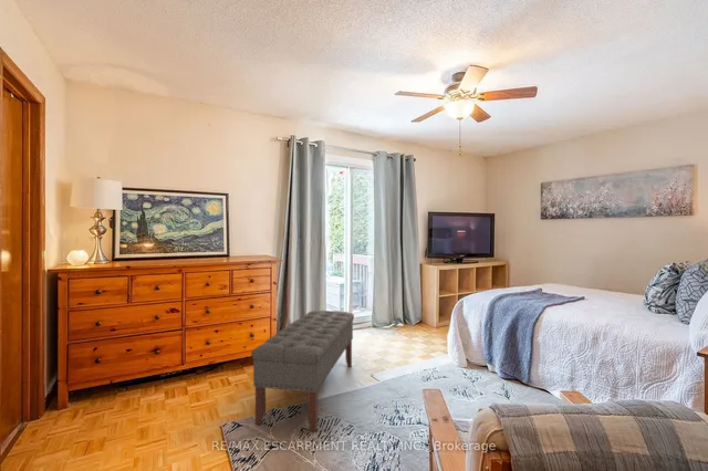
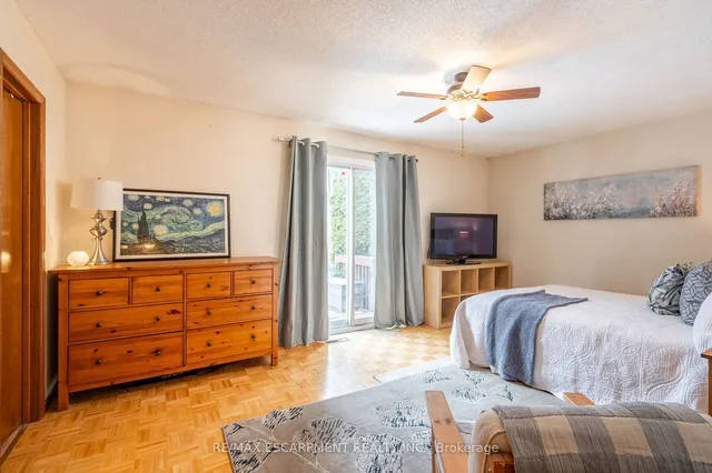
- bench [250,310,355,432]
